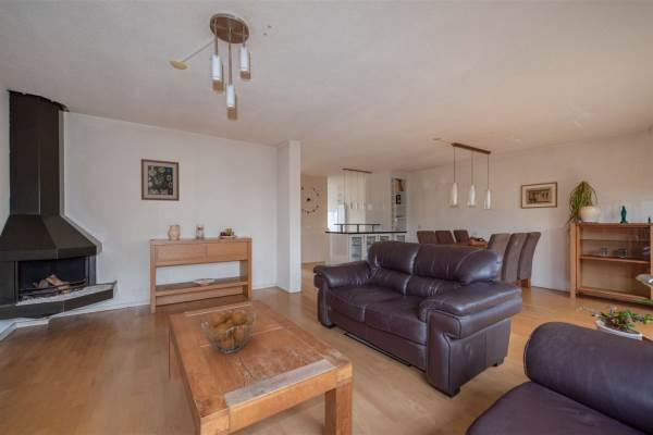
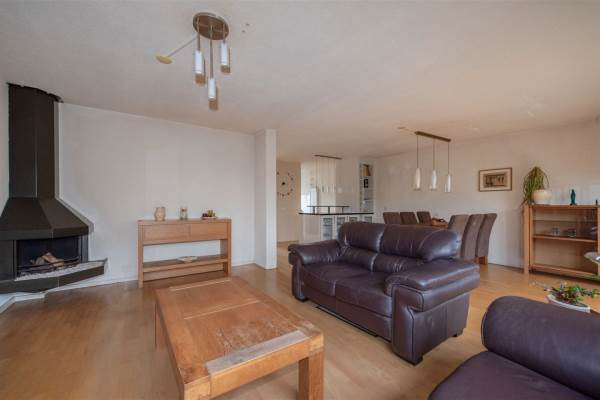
- fruit basket [200,309,257,355]
- wall art [140,158,181,202]
